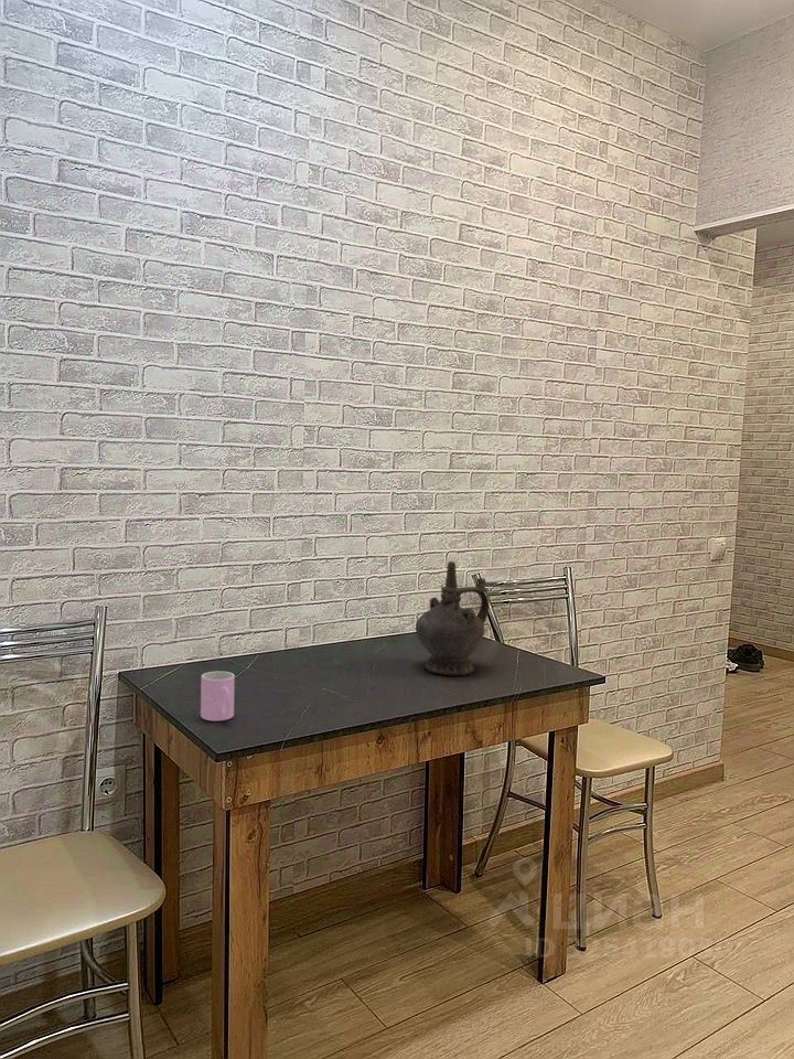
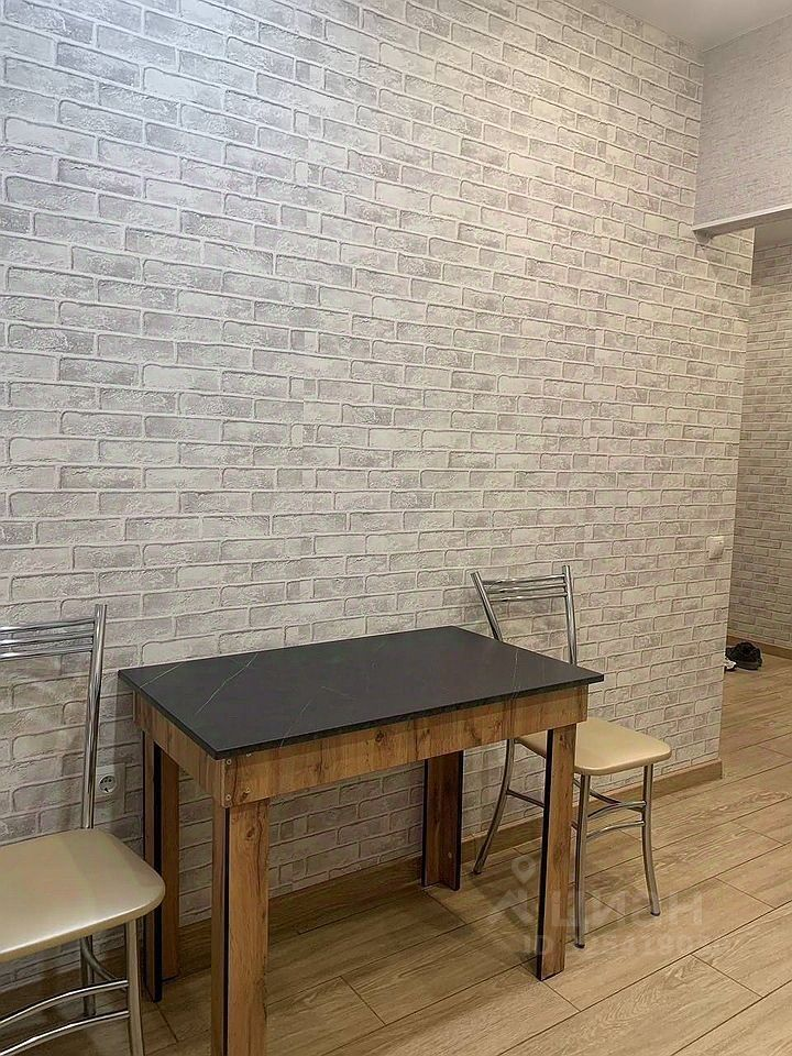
- cup [200,671,236,723]
- ceremonial vessel [415,560,491,676]
